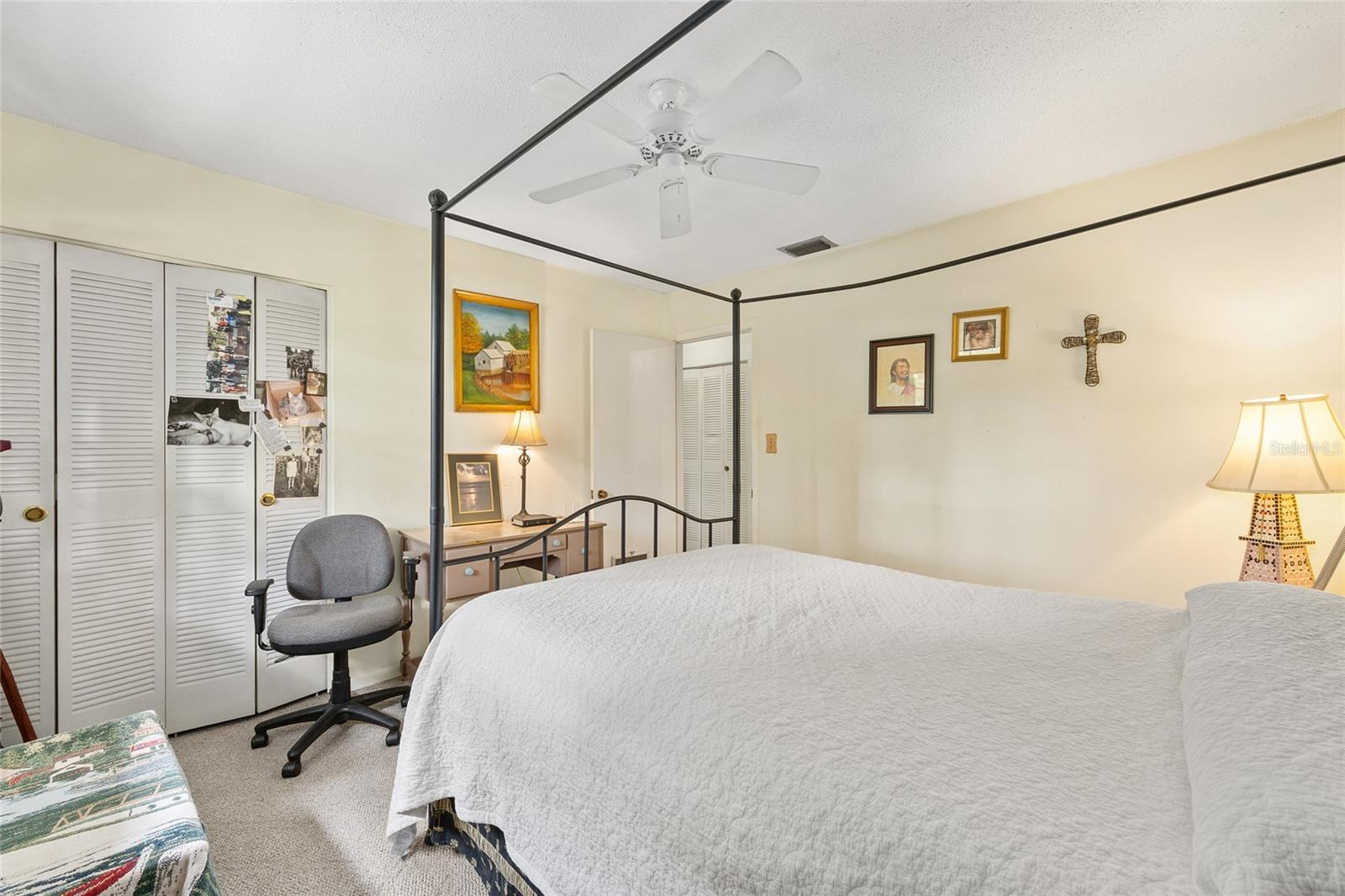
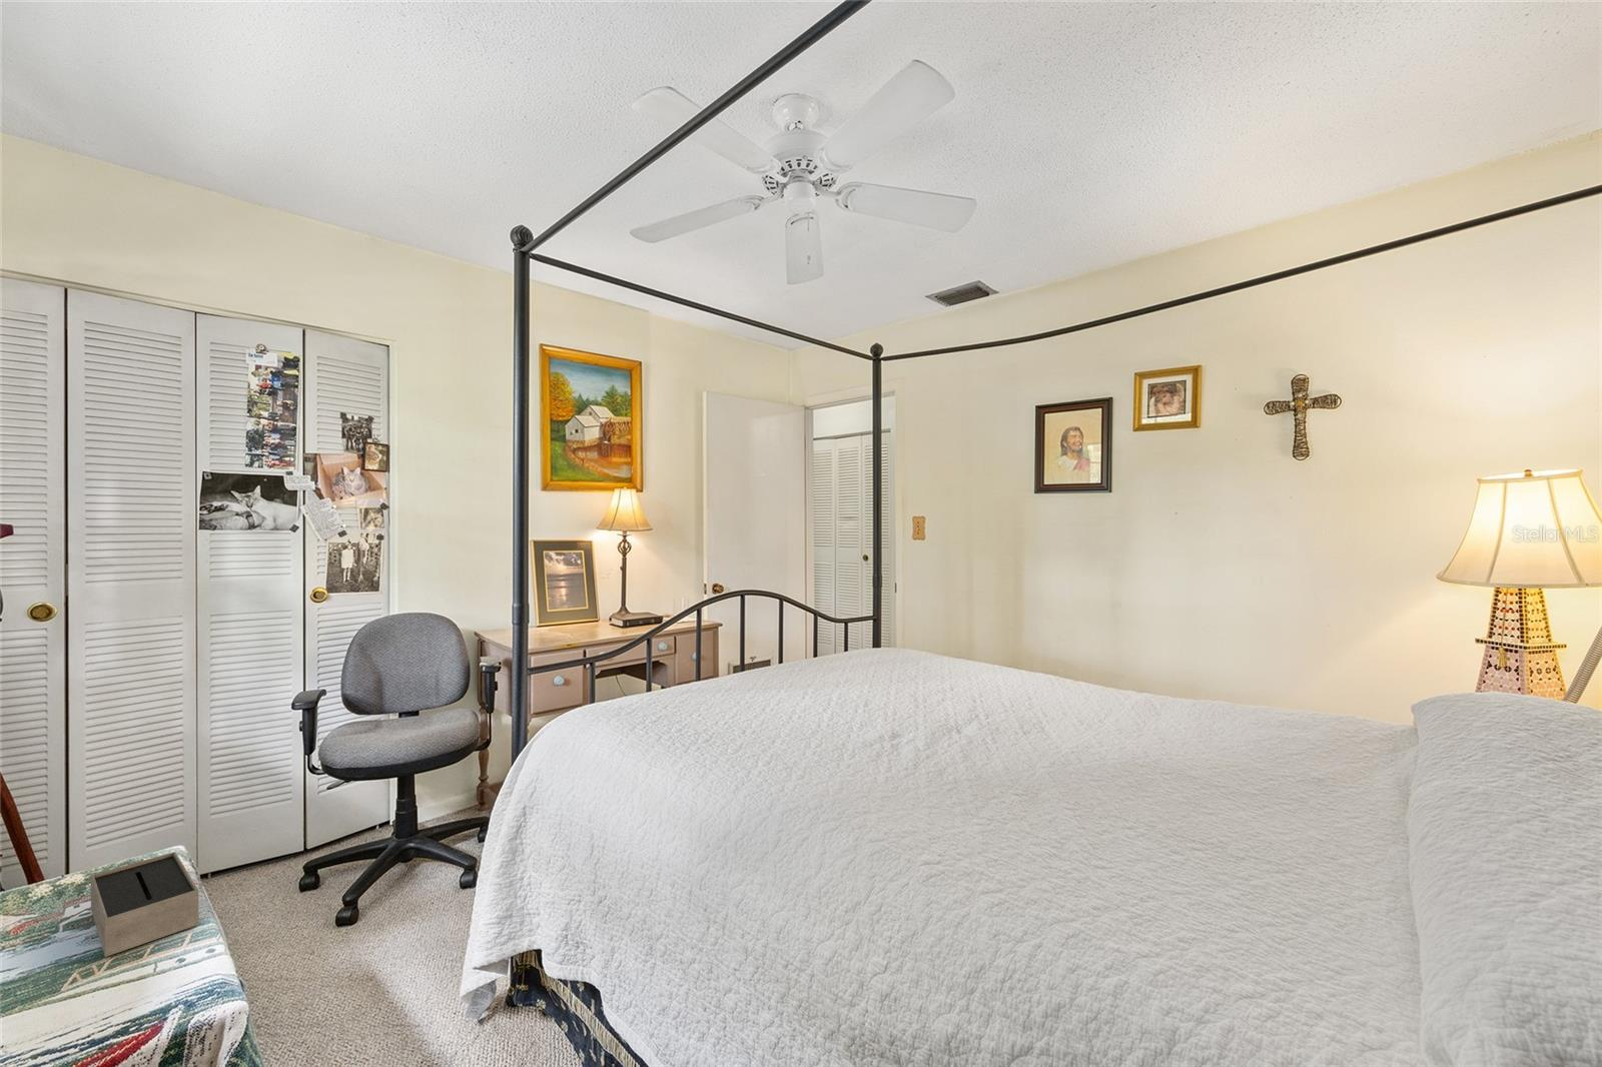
+ tissue box [91,850,199,957]
